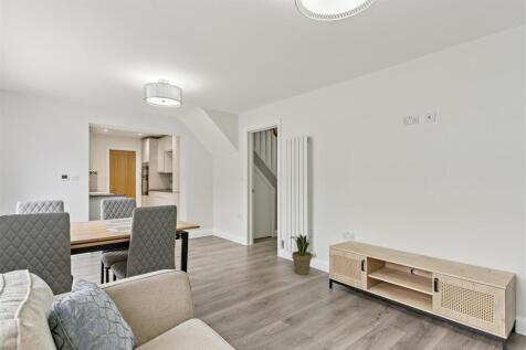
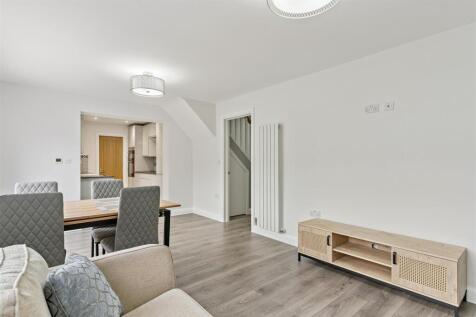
- potted plant [290,233,314,276]
